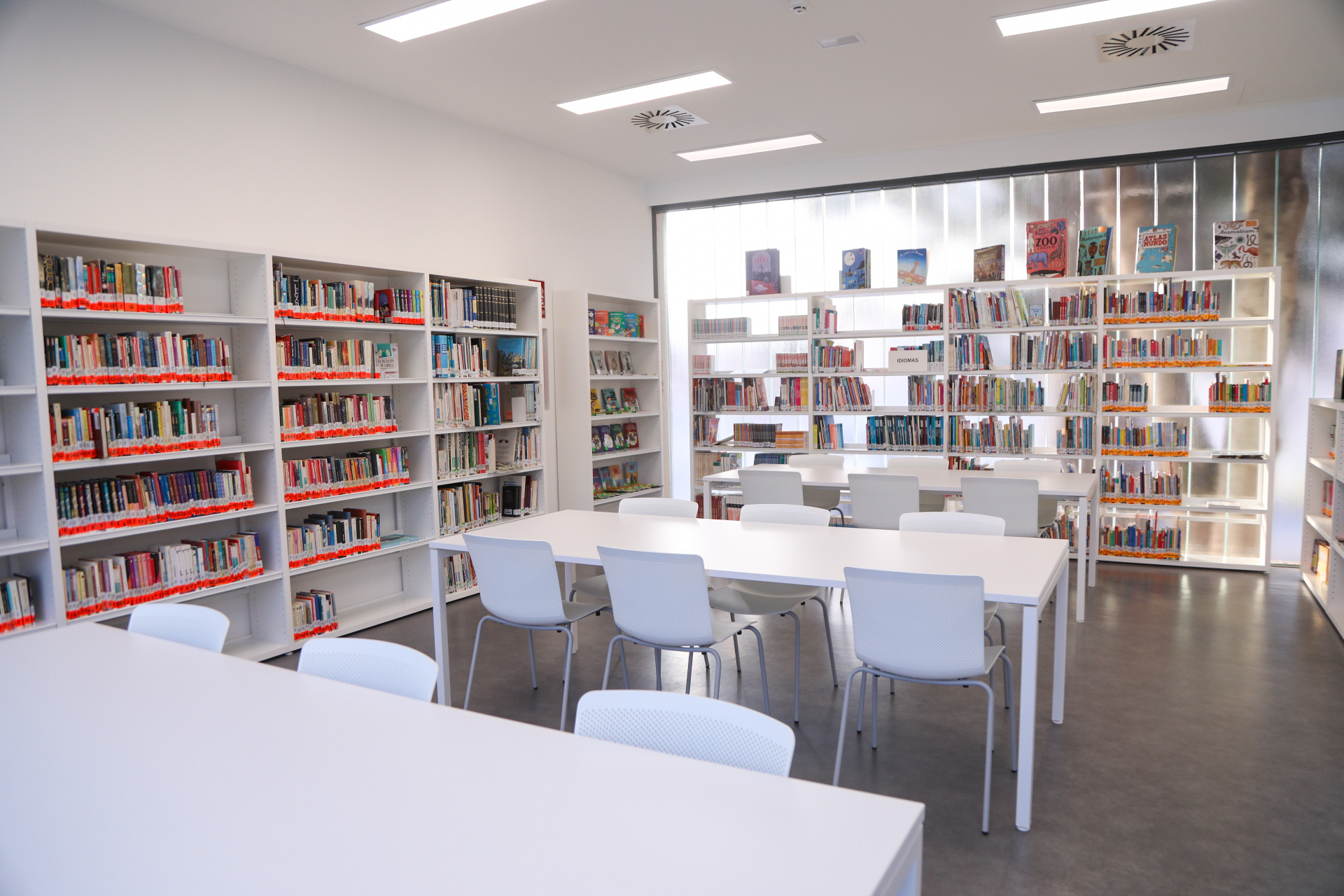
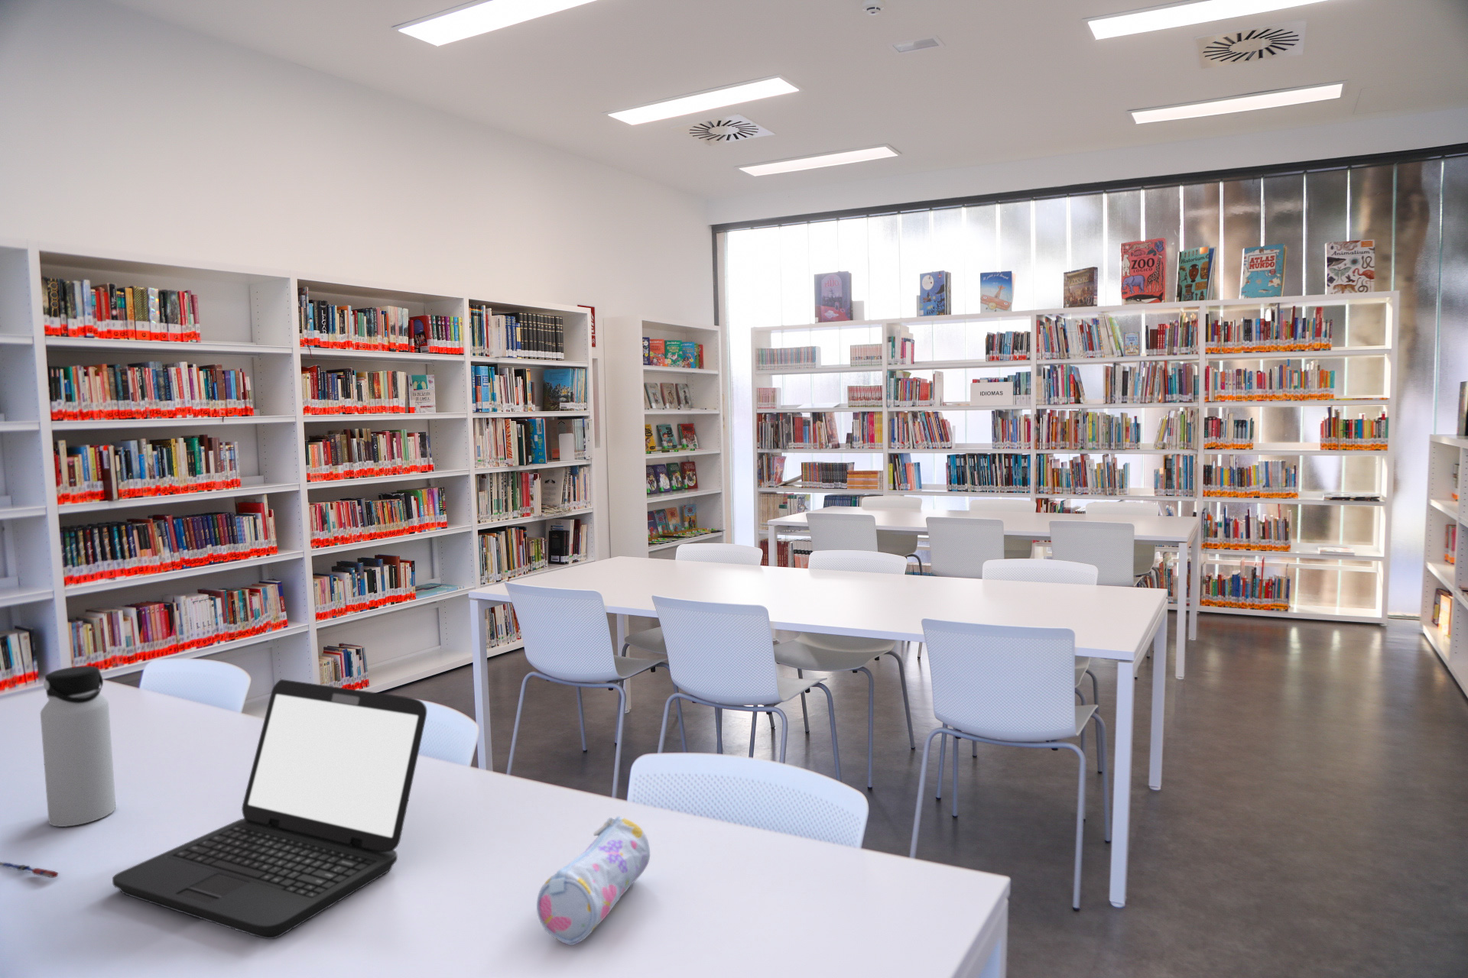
+ laptop [111,679,427,940]
+ pen [0,861,61,879]
+ water bottle [39,666,116,827]
+ pencil case [536,815,651,946]
